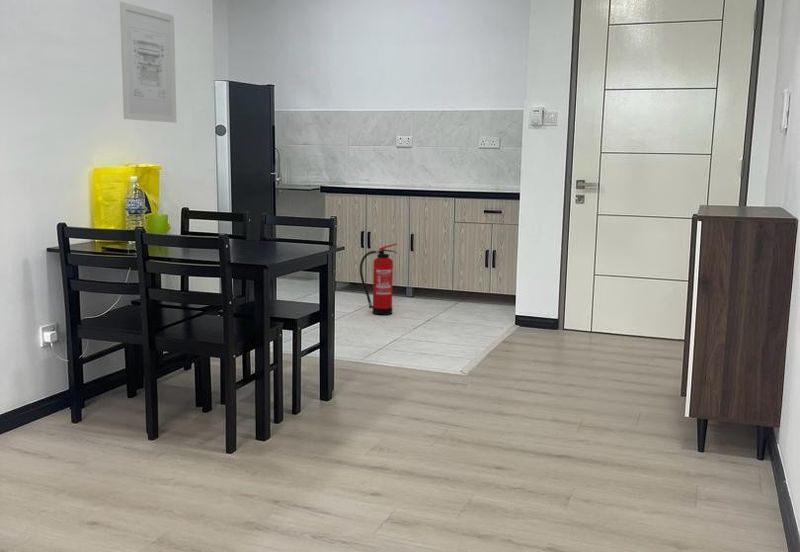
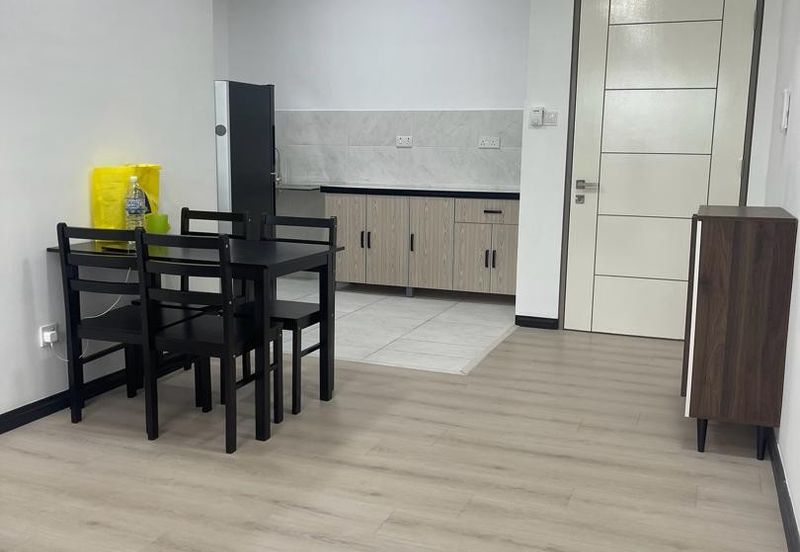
- fire extinguisher [359,242,398,316]
- wall art [119,1,178,124]
